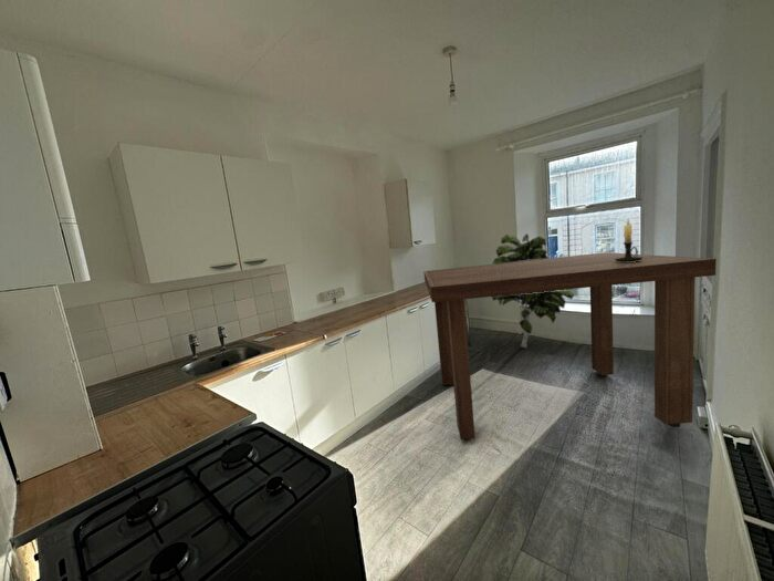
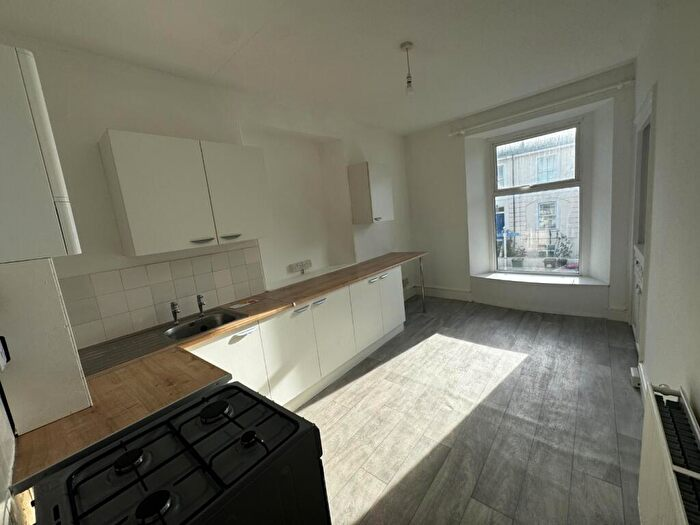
- indoor plant [491,232,575,349]
- candle holder [615,218,642,262]
- dining table [422,251,718,442]
